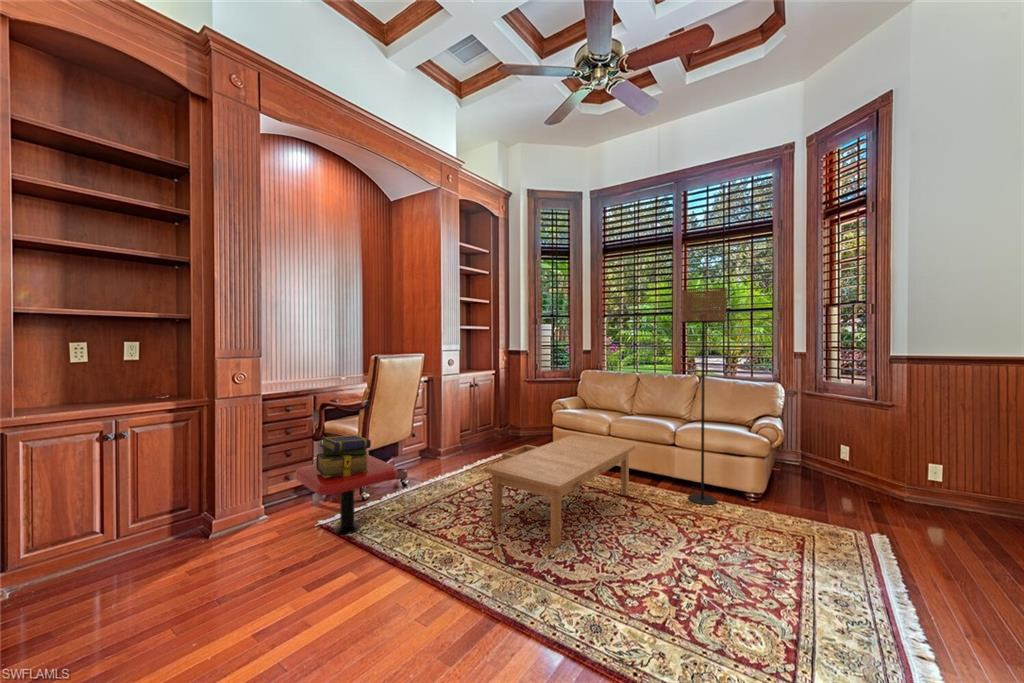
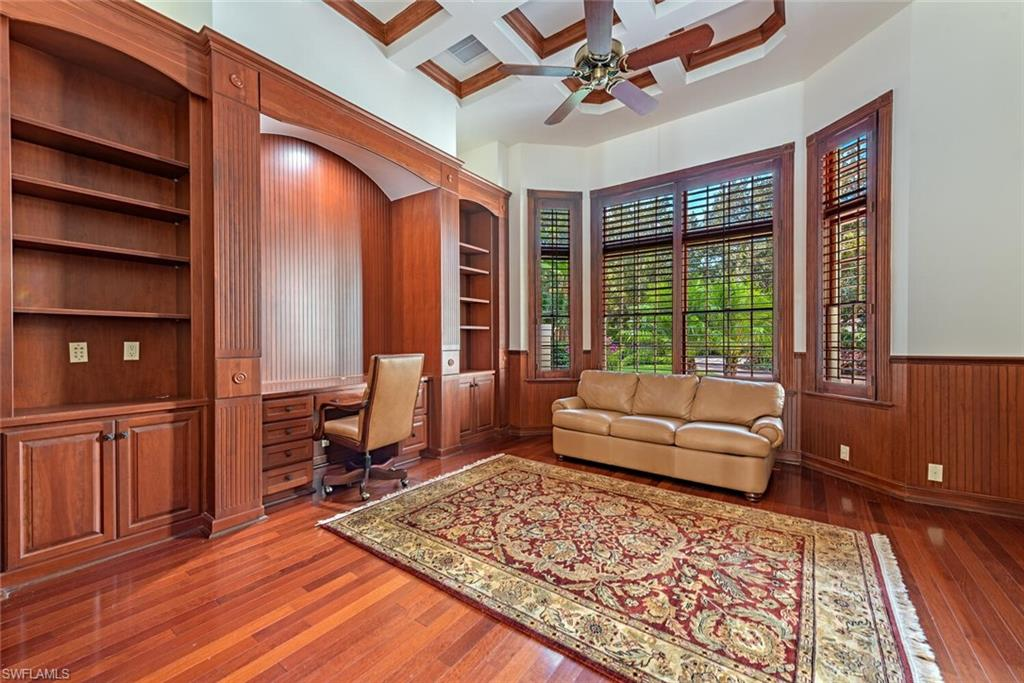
- coffee table [483,434,636,549]
- floor lamp [680,287,727,506]
- stack of books [315,434,372,478]
- pedestal table [295,455,398,535]
